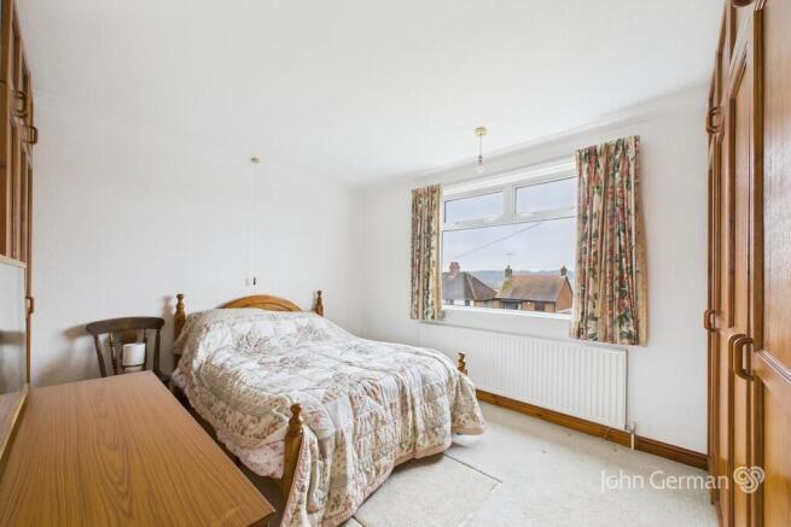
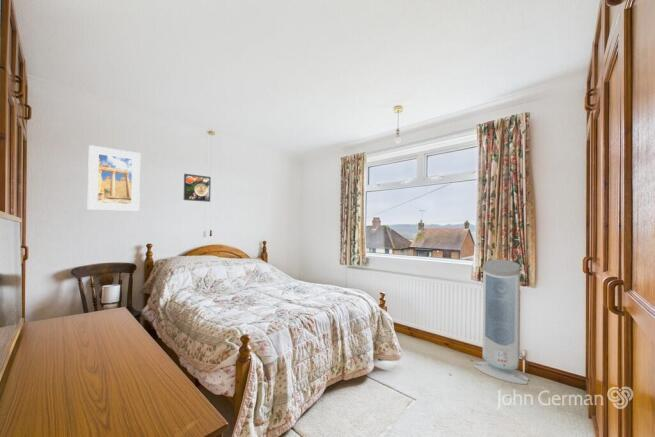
+ air purifier [473,258,530,386]
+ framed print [87,144,141,212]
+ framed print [183,173,212,203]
